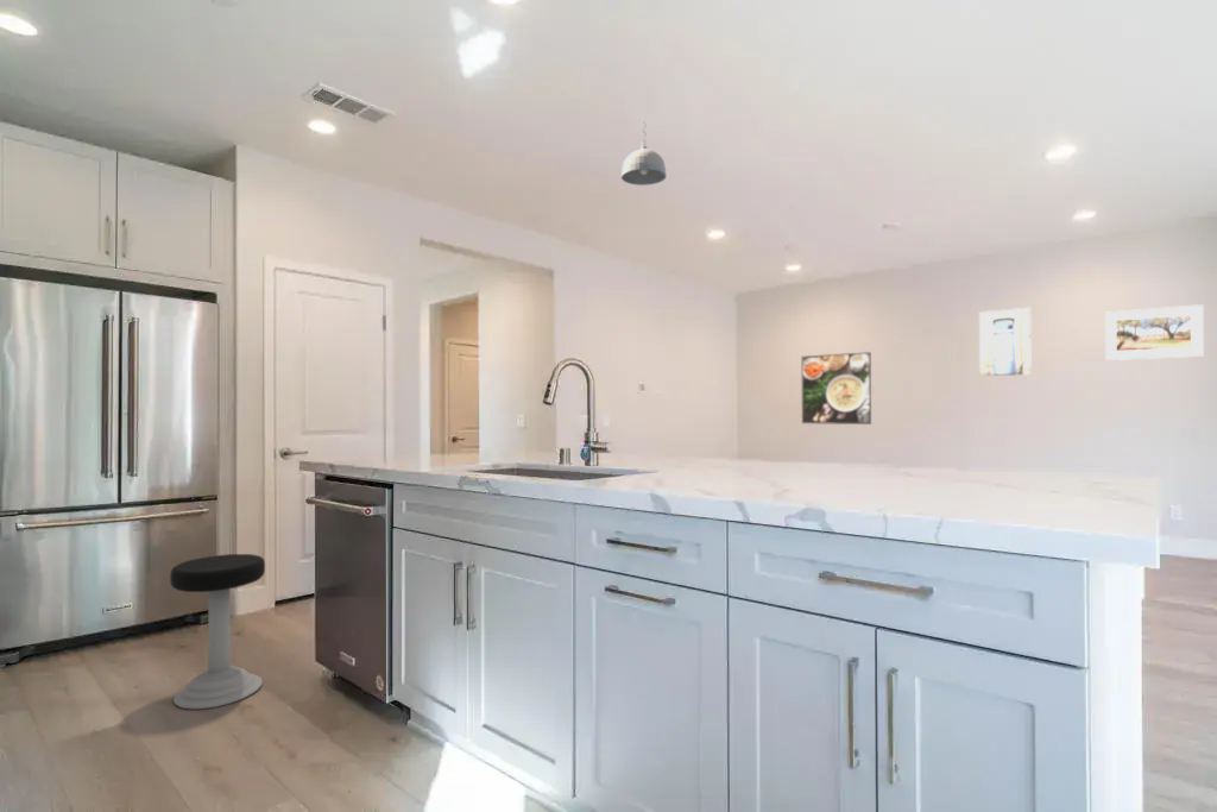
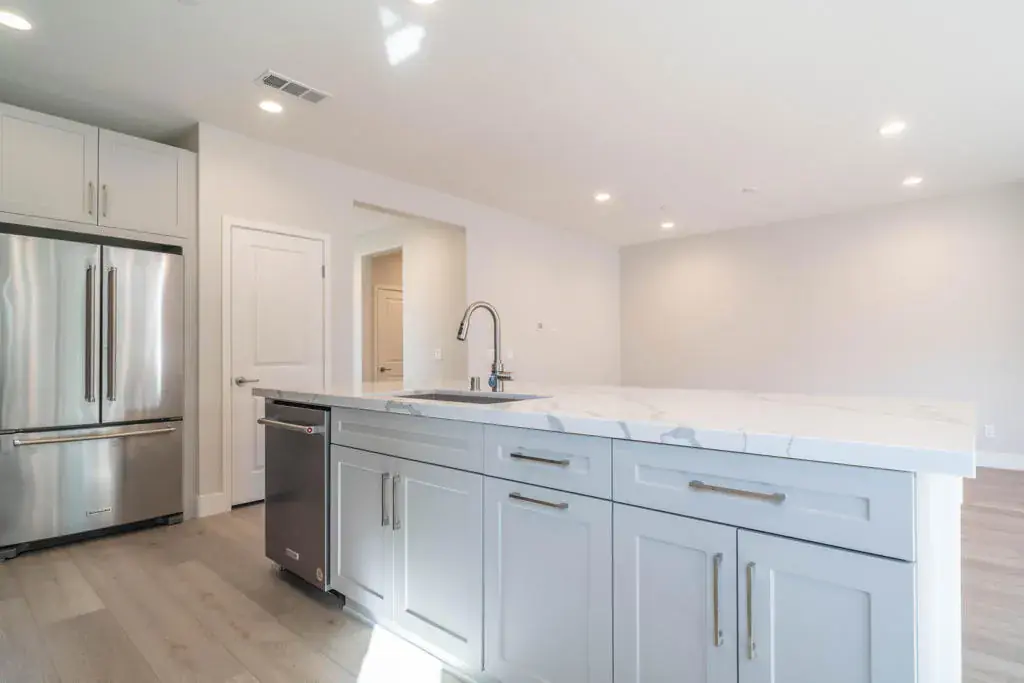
- pendant light [620,117,668,187]
- stool [169,553,266,711]
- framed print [1104,303,1205,361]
- wall art [978,307,1032,377]
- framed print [801,351,872,426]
